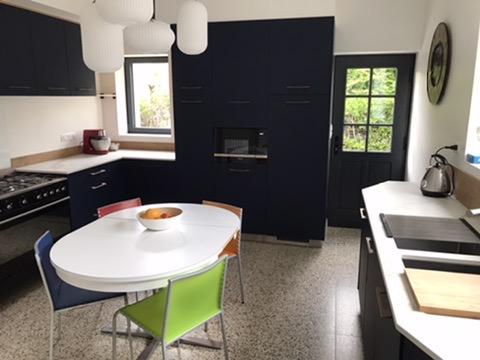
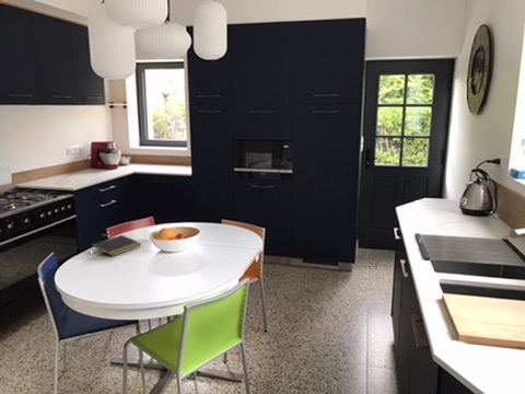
+ notepad [91,234,143,257]
